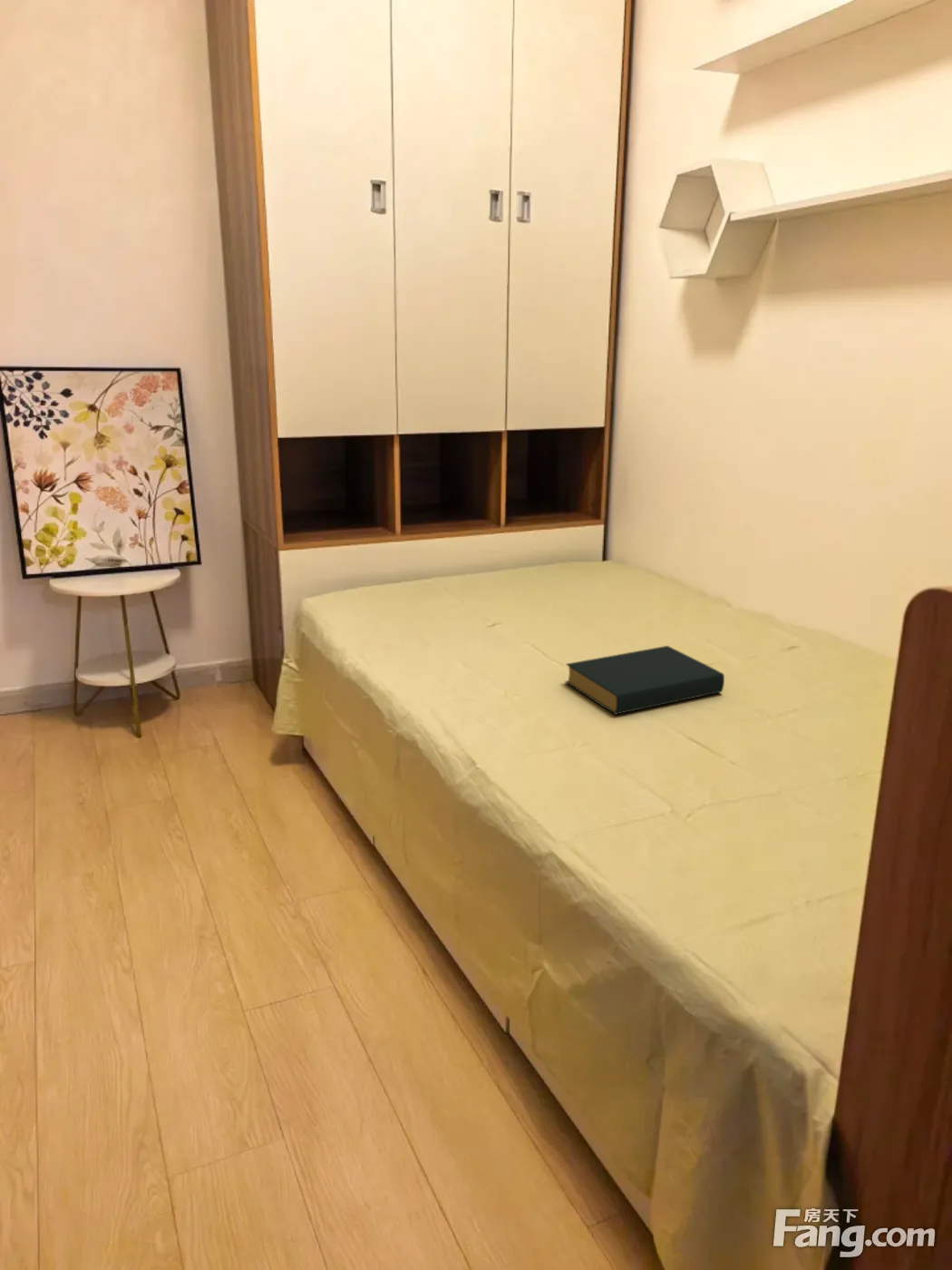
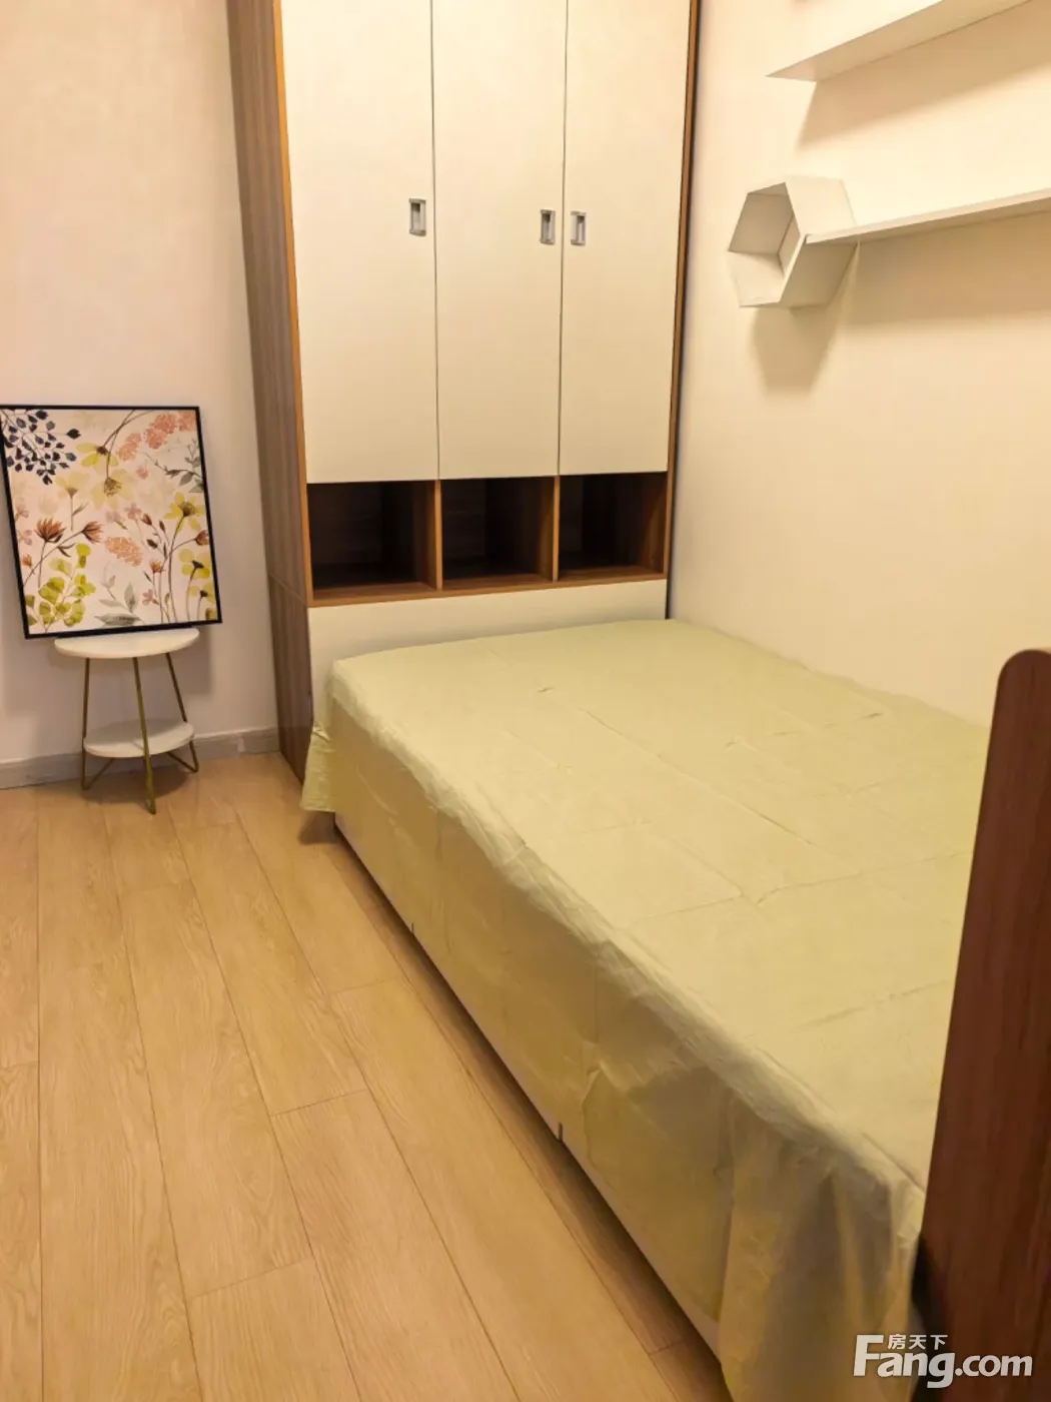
- hardback book [564,645,725,716]
